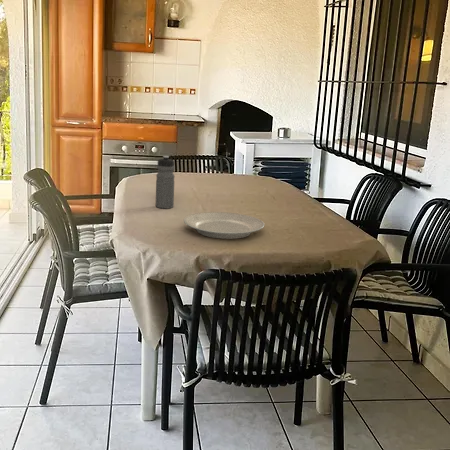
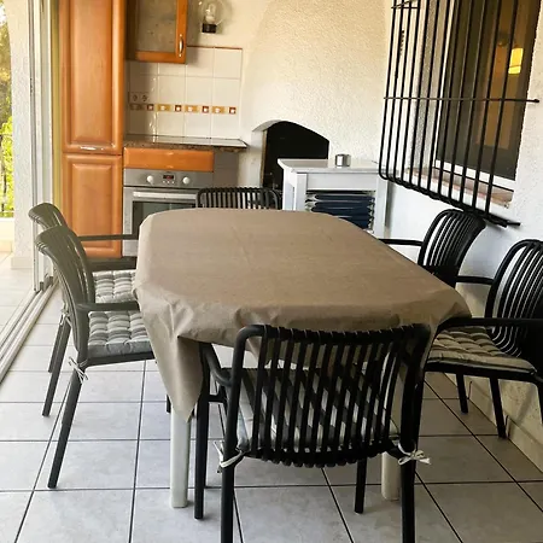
- water bottle [155,155,176,210]
- plate [183,211,265,240]
